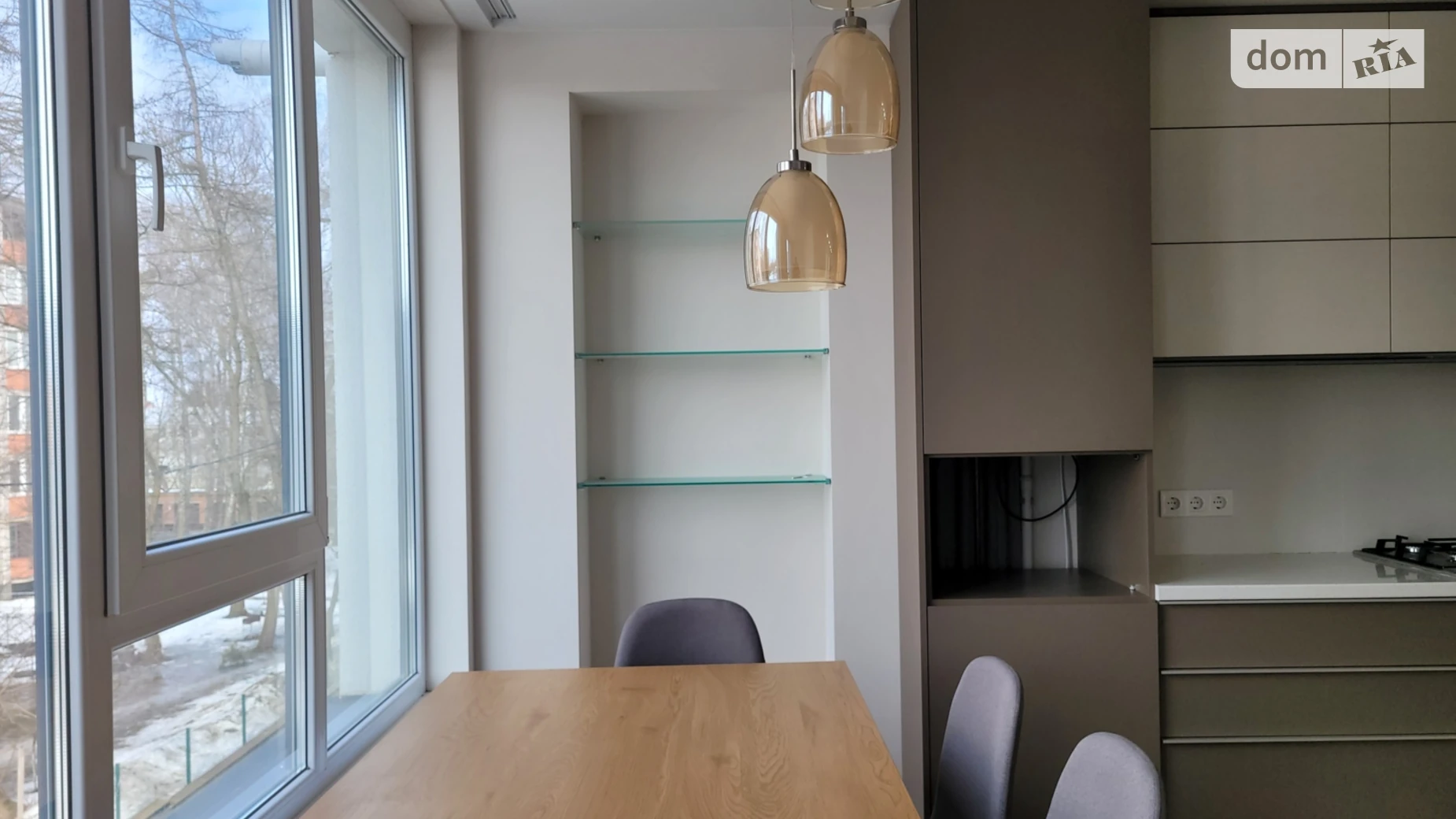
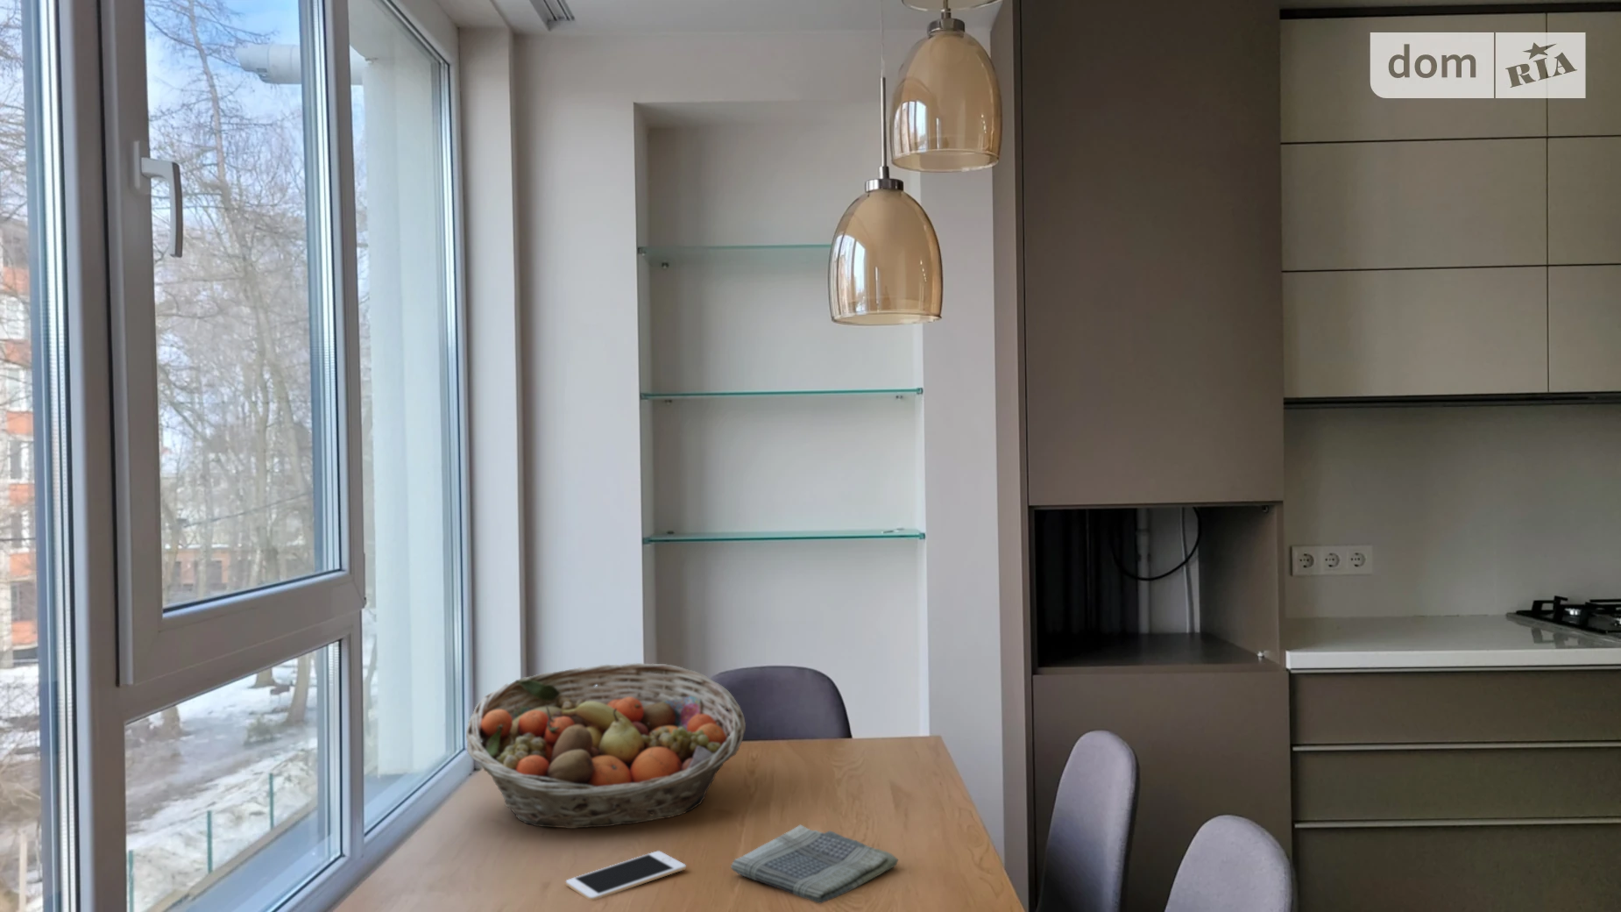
+ fruit basket [465,663,747,830]
+ cell phone [566,850,687,902]
+ dish towel [730,824,898,904]
